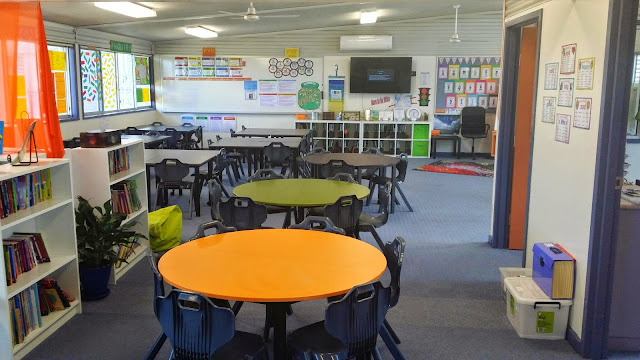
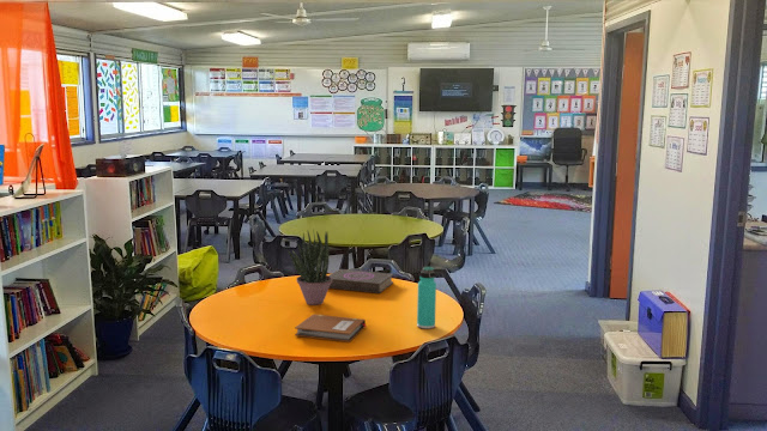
+ book [328,268,394,295]
+ notebook [294,314,368,342]
+ thermos bottle [416,265,437,330]
+ potted plant [288,227,333,306]
